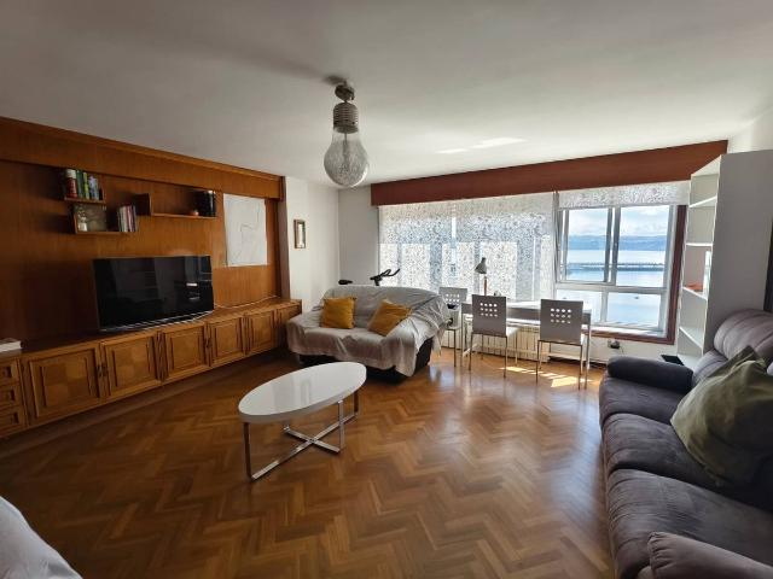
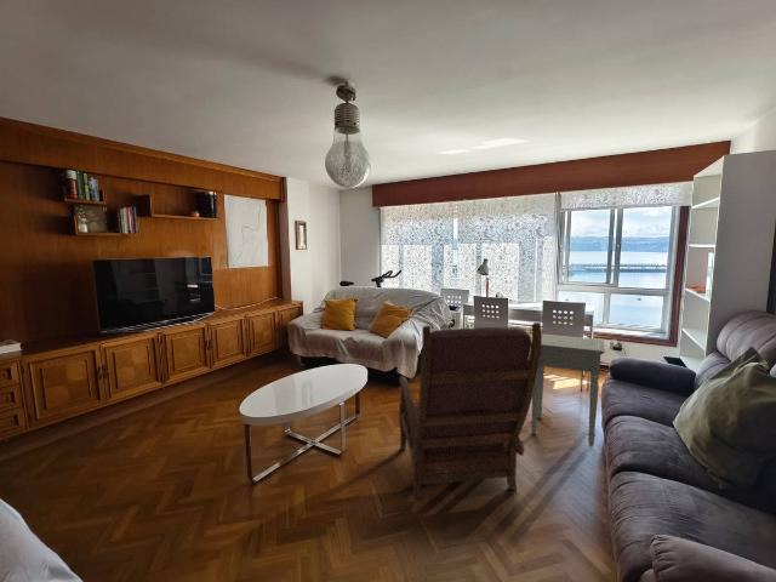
+ side table [530,332,606,447]
+ armchair [398,321,543,500]
